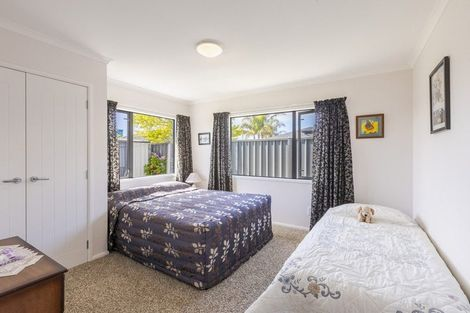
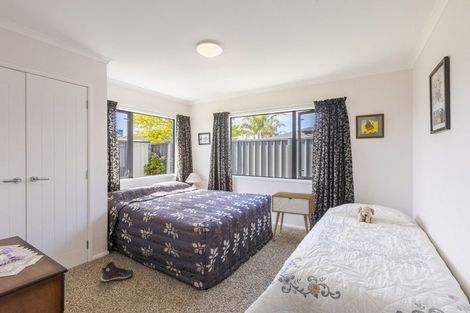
+ nightstand [271,191,316,241]
+ sneaker [100,261,134,283]
